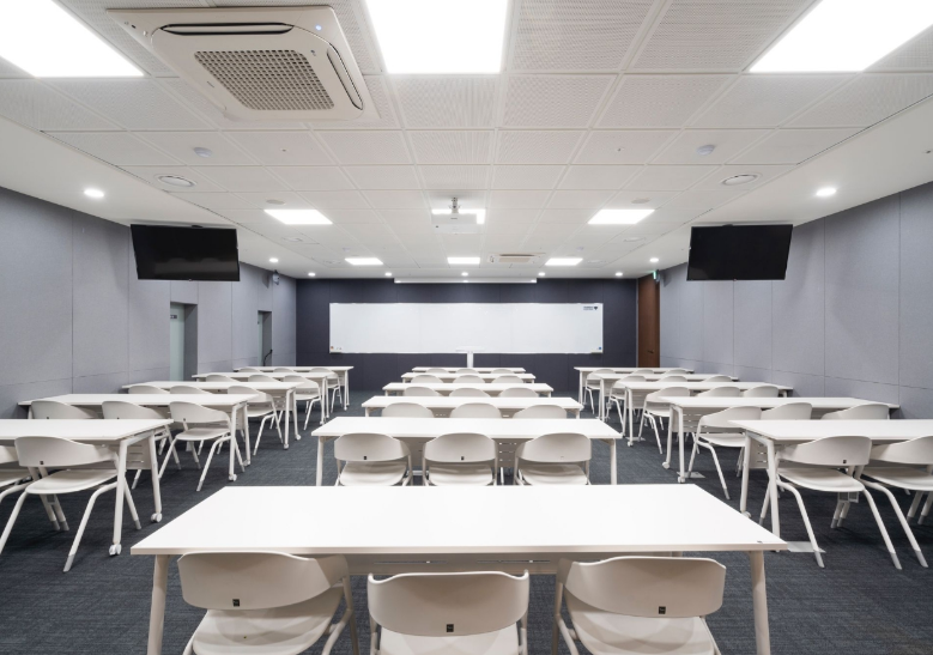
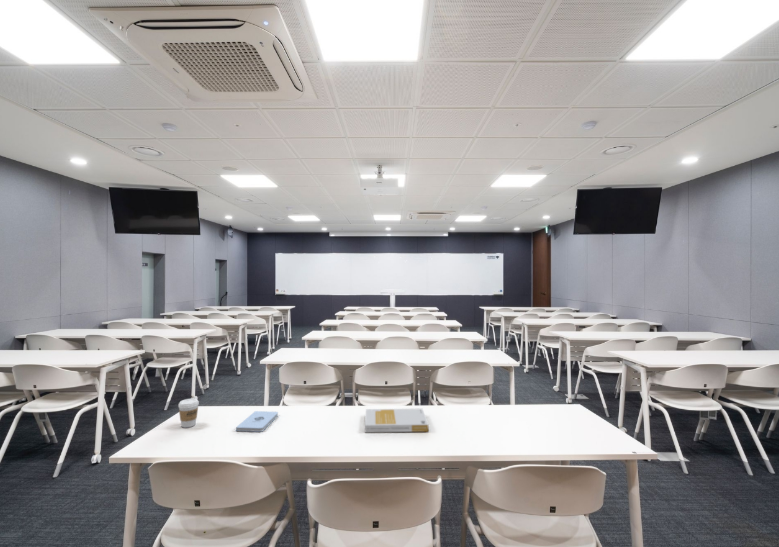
+ notepad [235,410,279,433]
+ book [364,408,429,433]
+ coffee cup [177,398,200,429]
